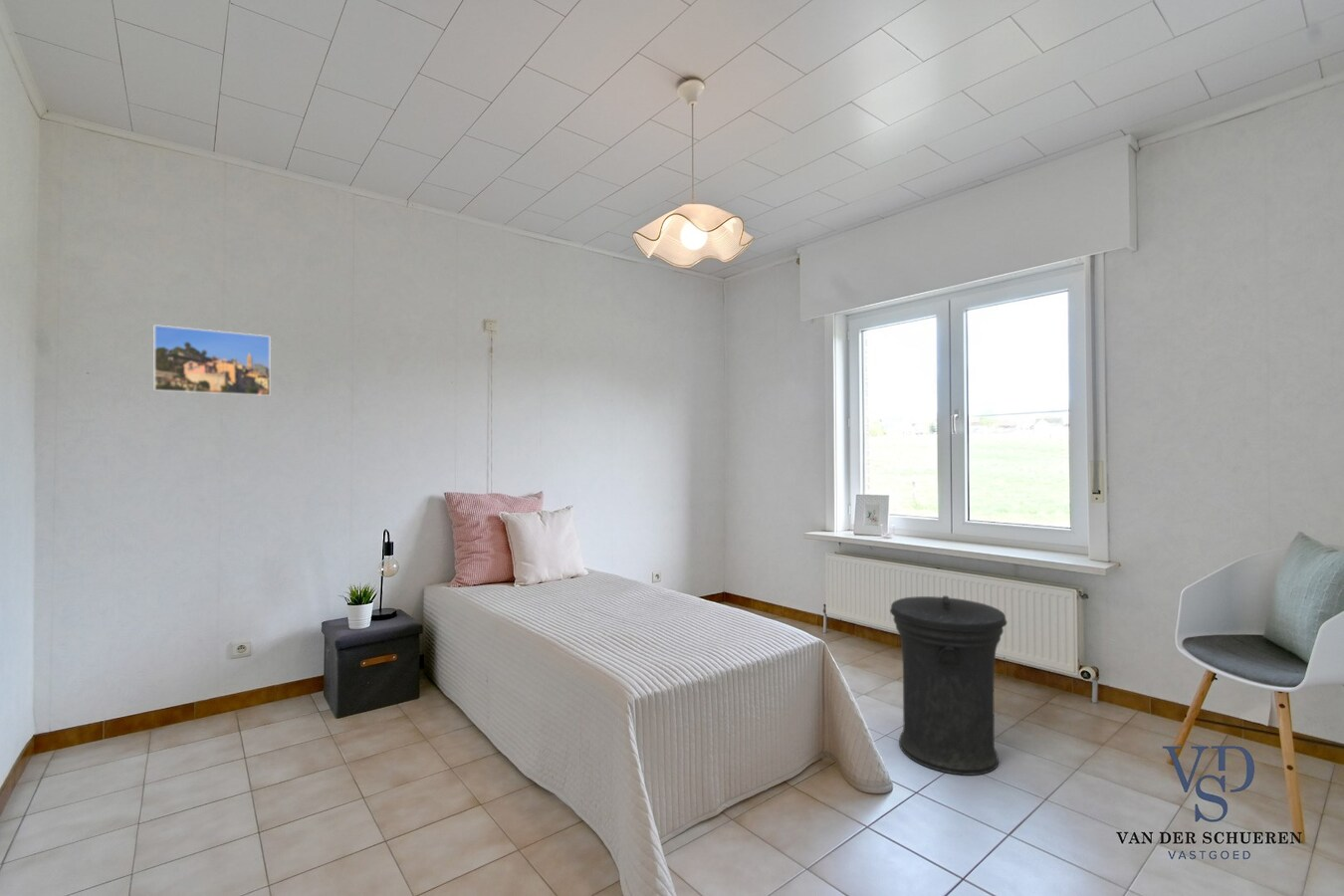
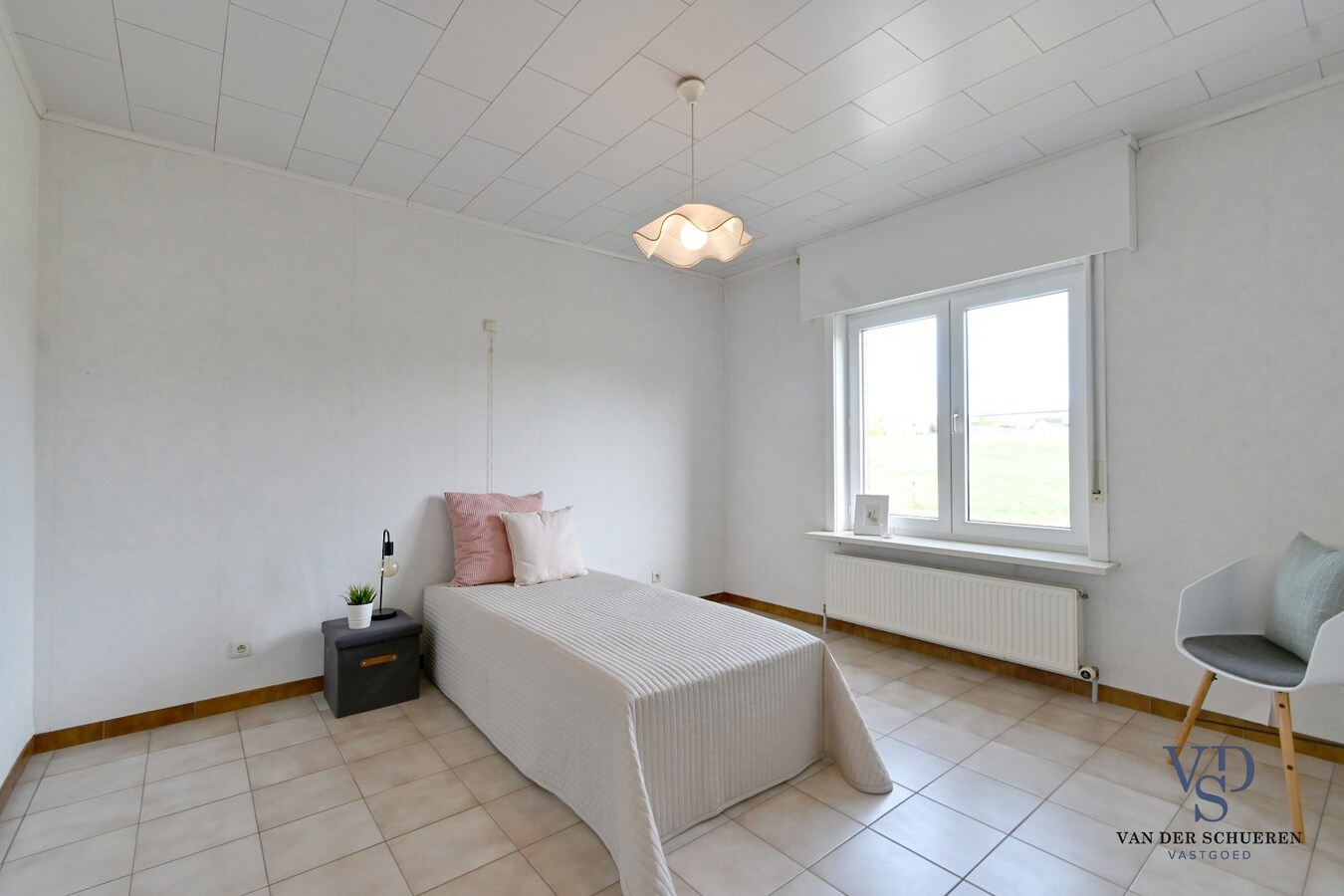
- trash can [889,594,1008,777]
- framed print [153,324,272,397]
